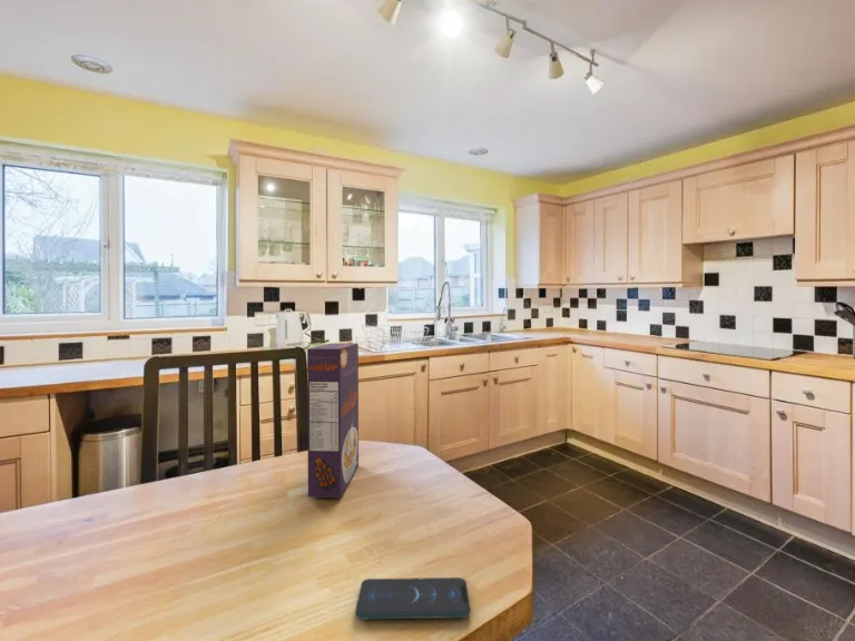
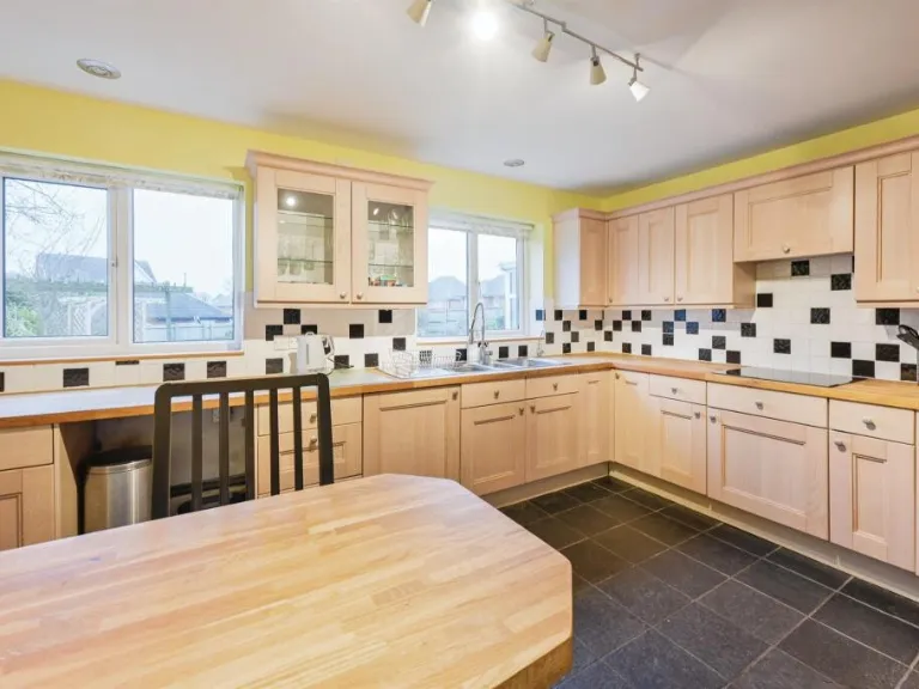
- smartphone [355,576,472,620]
- cereal box [306,343,360,499]
